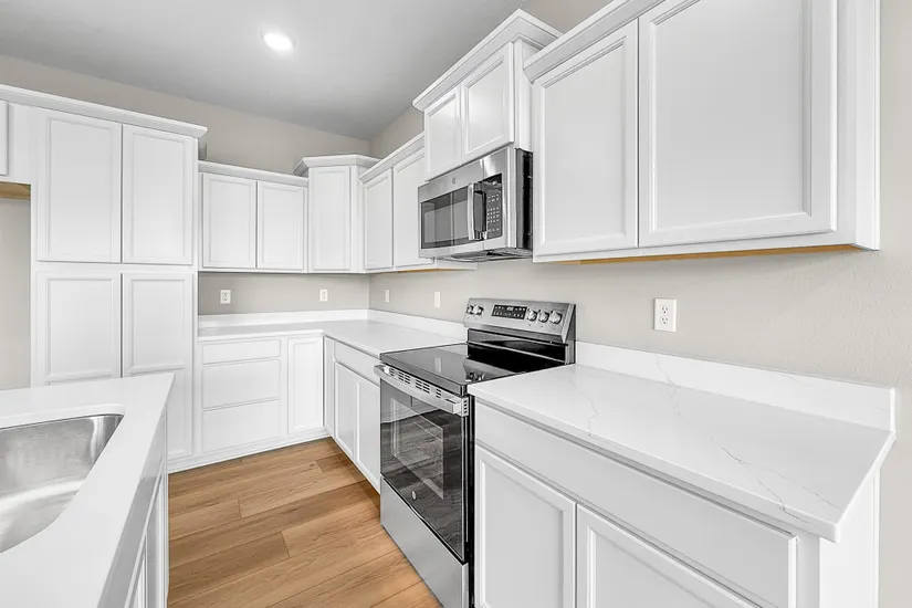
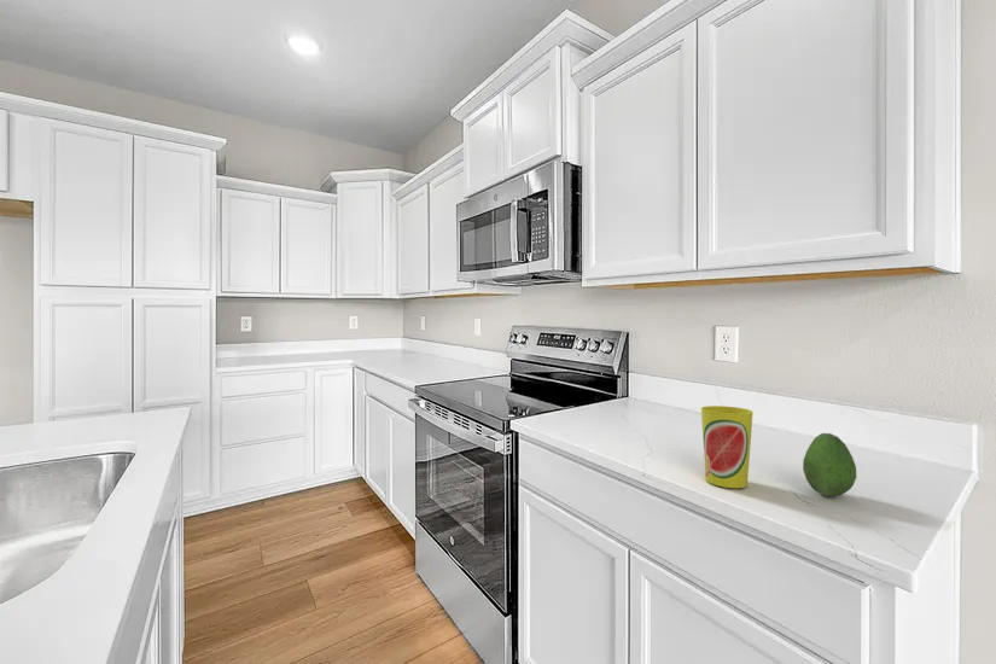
+ cup [700,404,755,489]
+ fruit [802,432,857,497]
